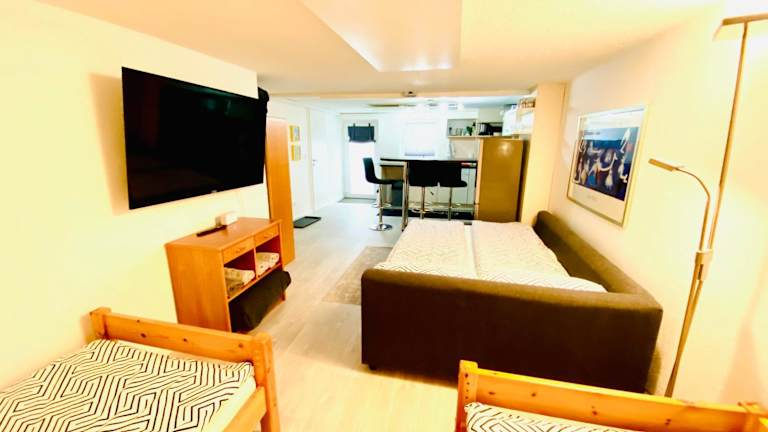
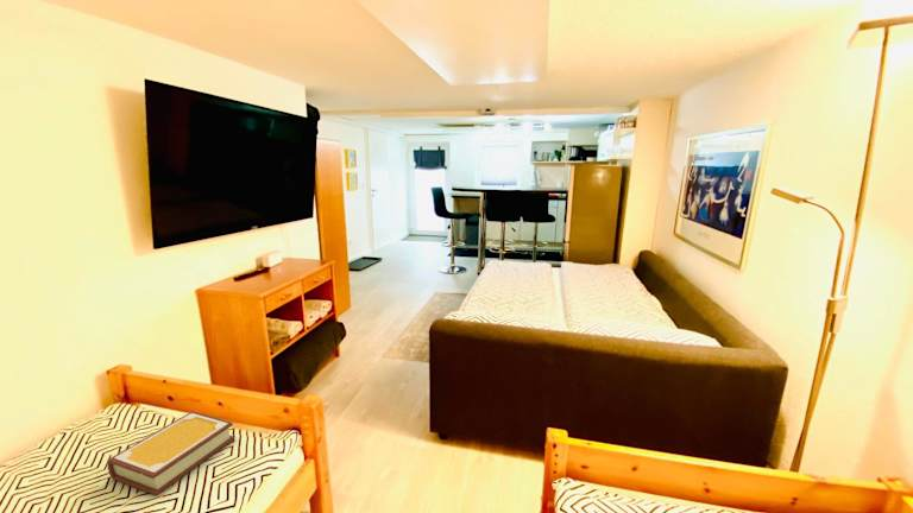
+ book [107,411,235,496]
